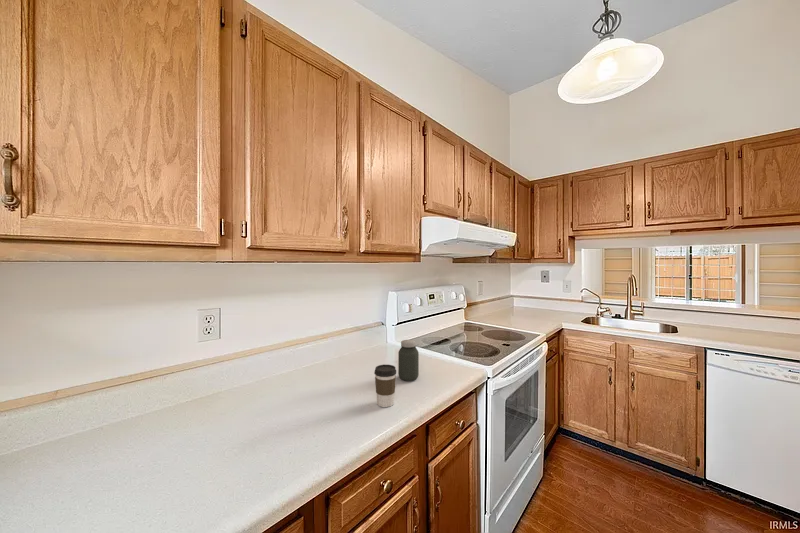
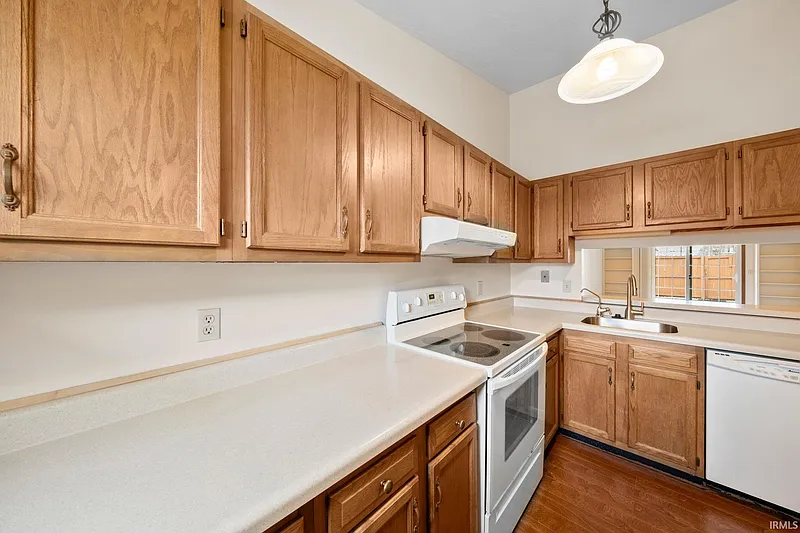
- coffee cup [373,364,397,408]
- jar [397,339,420,382]
